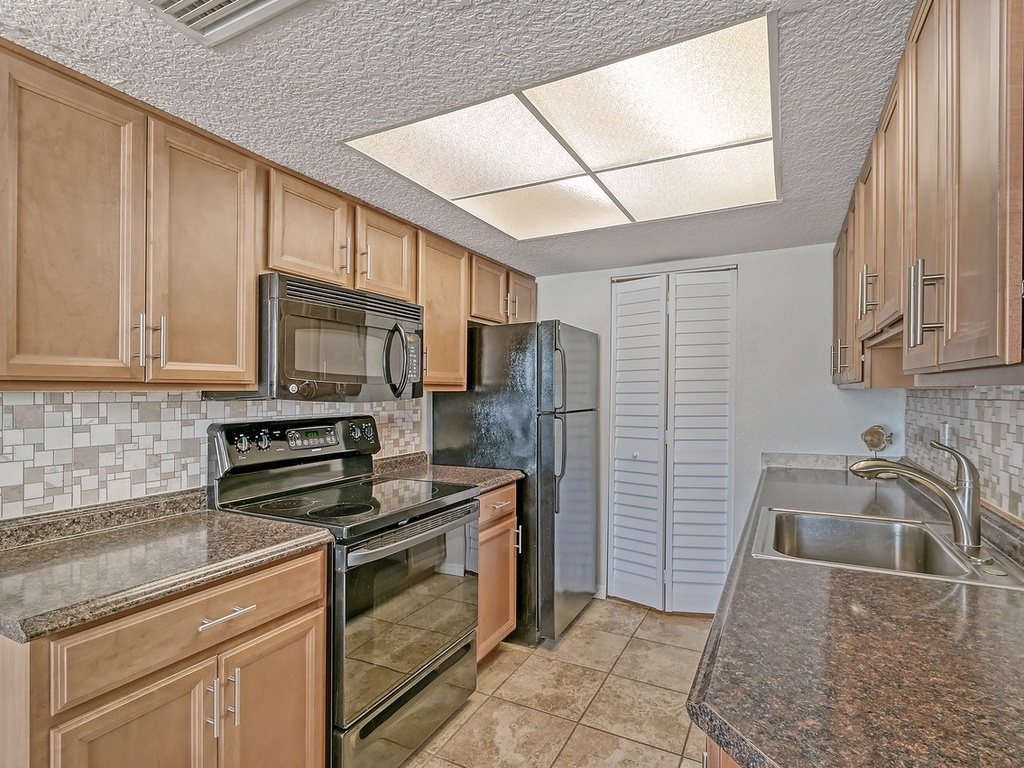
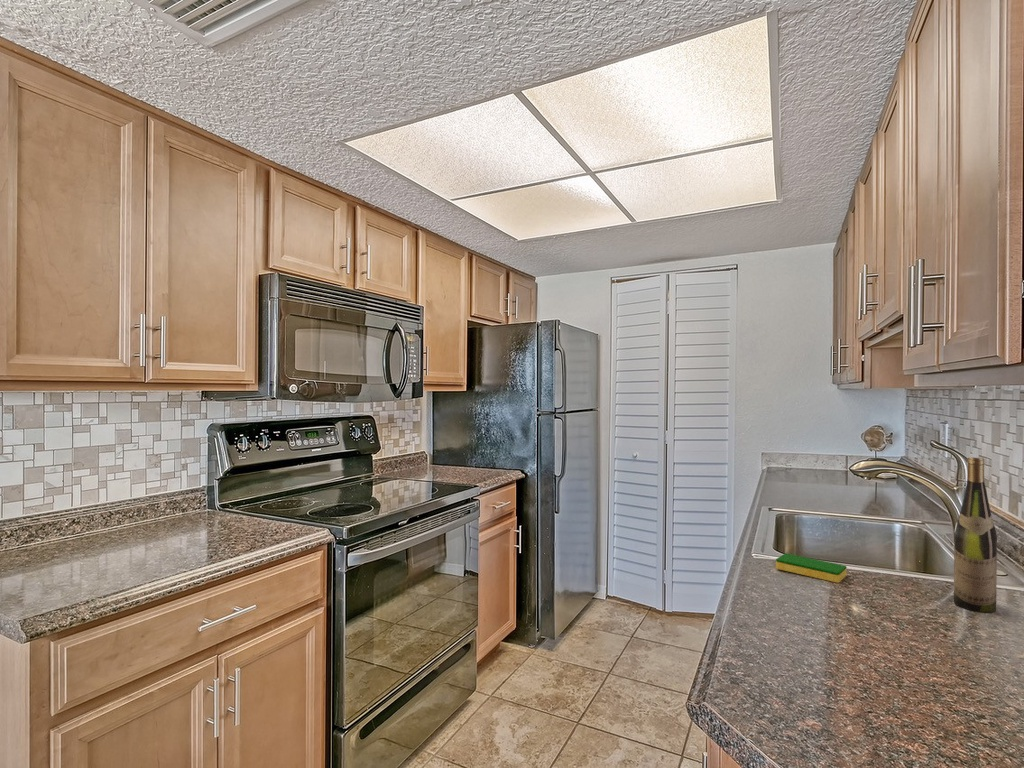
+ wine bottle [953,457,998,613]
+ dish sponge [775,552,848,584]
